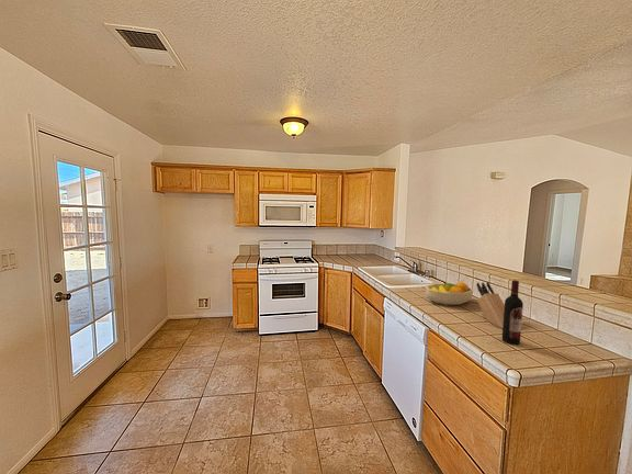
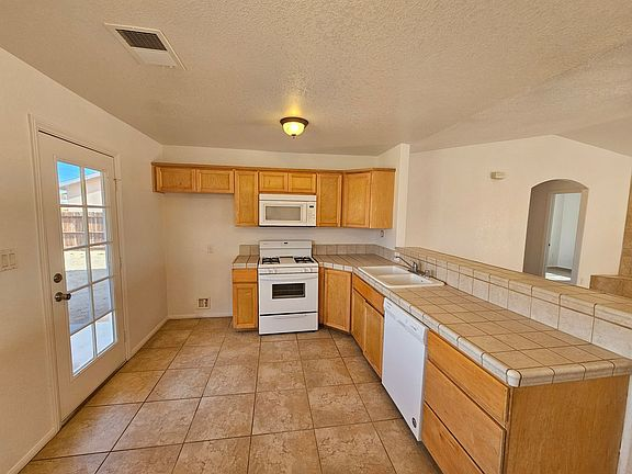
- knife block [476,281,505,329]
- wine bottle [501,280,524,346]
- fruit bowl [425,281,474,306]
